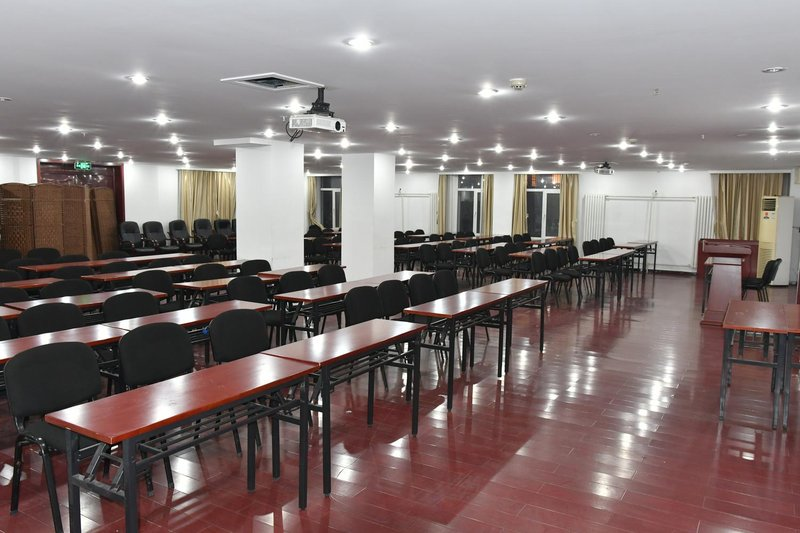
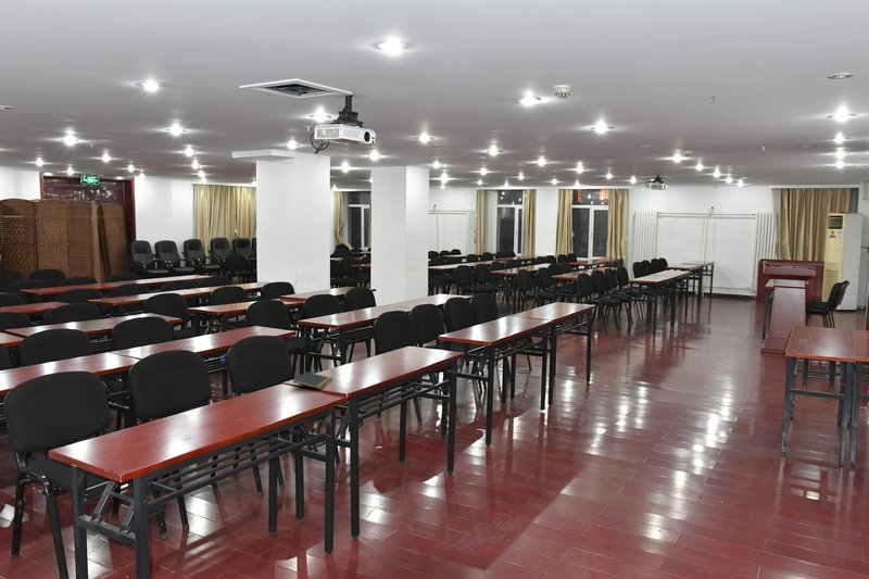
+ notepad [292,370,333,390]
